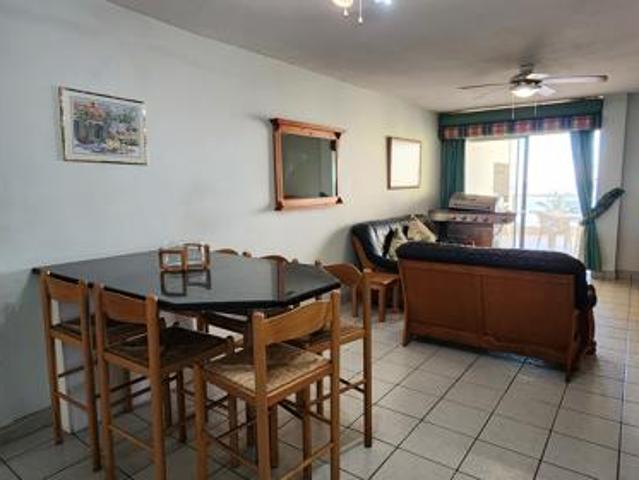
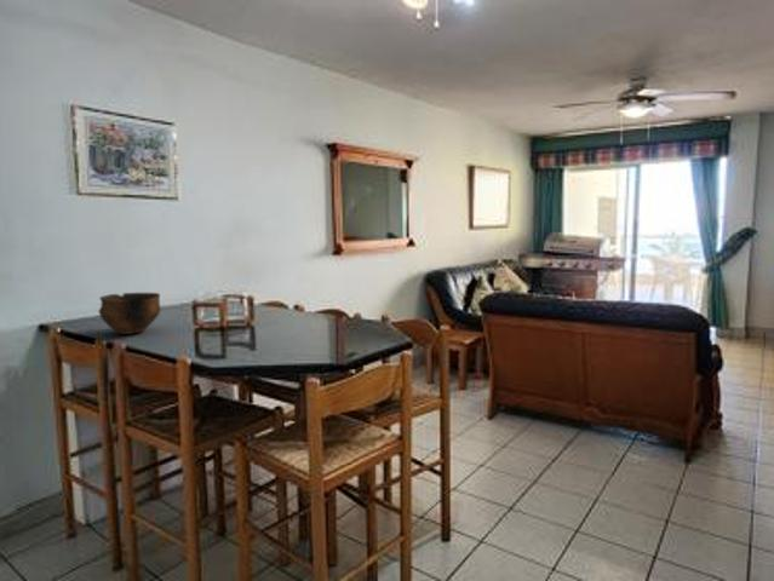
+ bowl [98,292,162,335]
